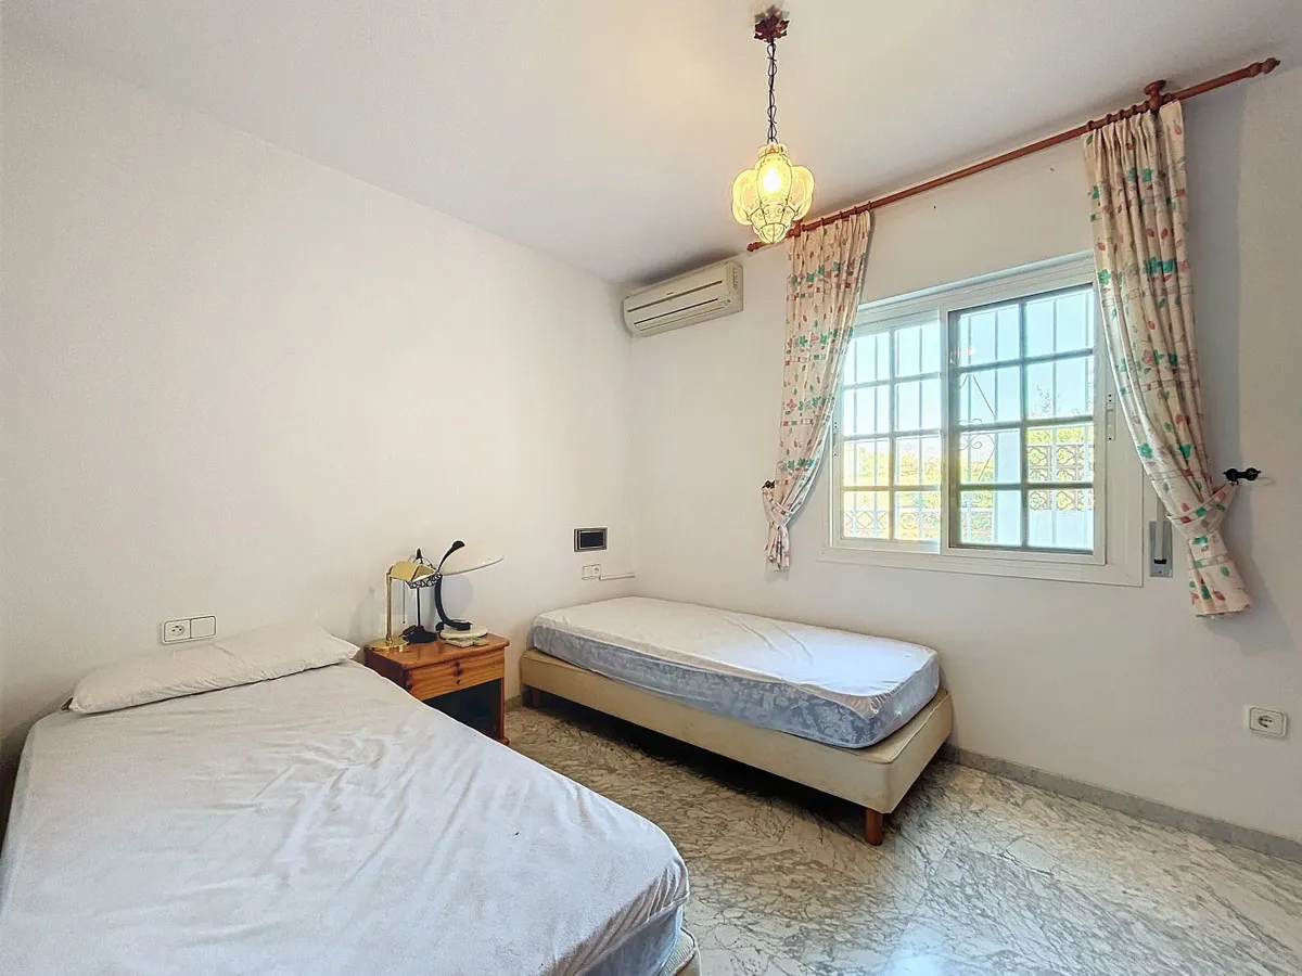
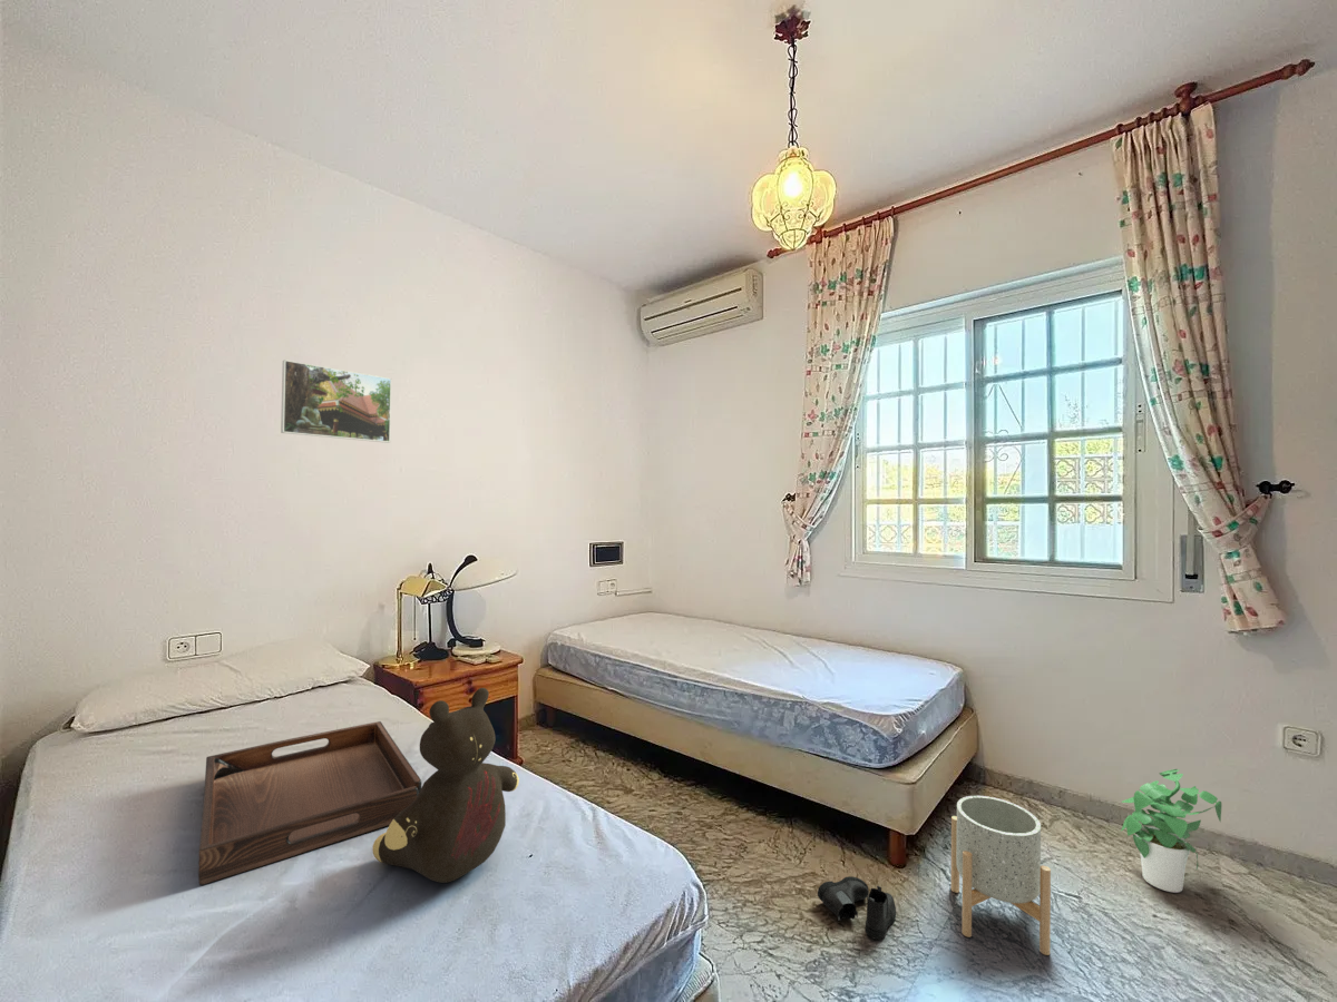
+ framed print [280,358,392,444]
+ planter [949,795,1052,956]
+ teddy bear [372,687,520,884]
+ boots [817,875,897,941]
+ potted plant [1120,768,1223,894]
+ serving tray [197,720,422,886]
